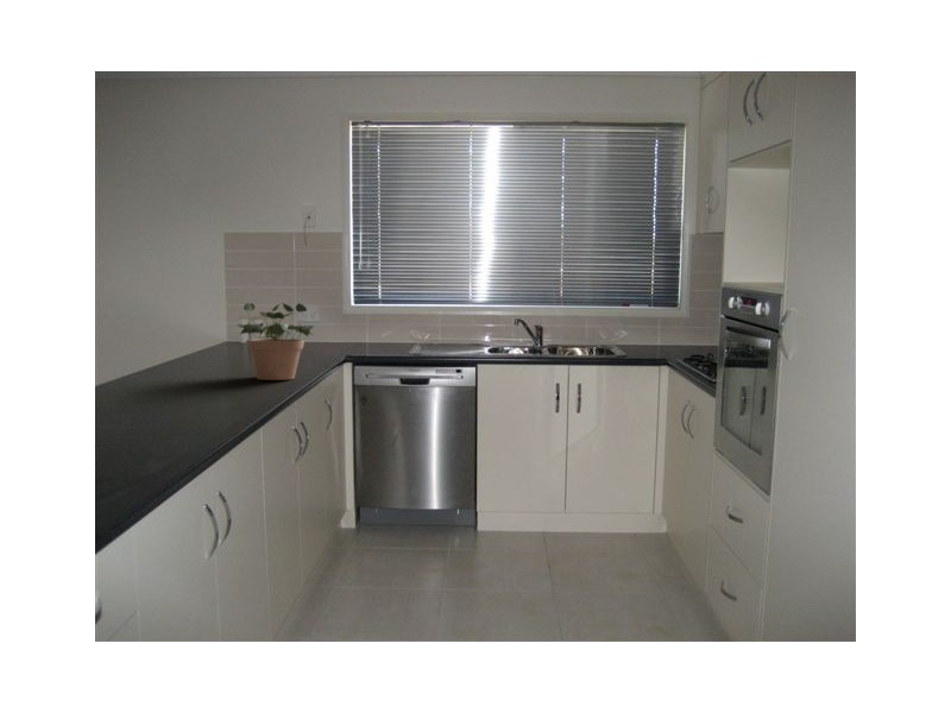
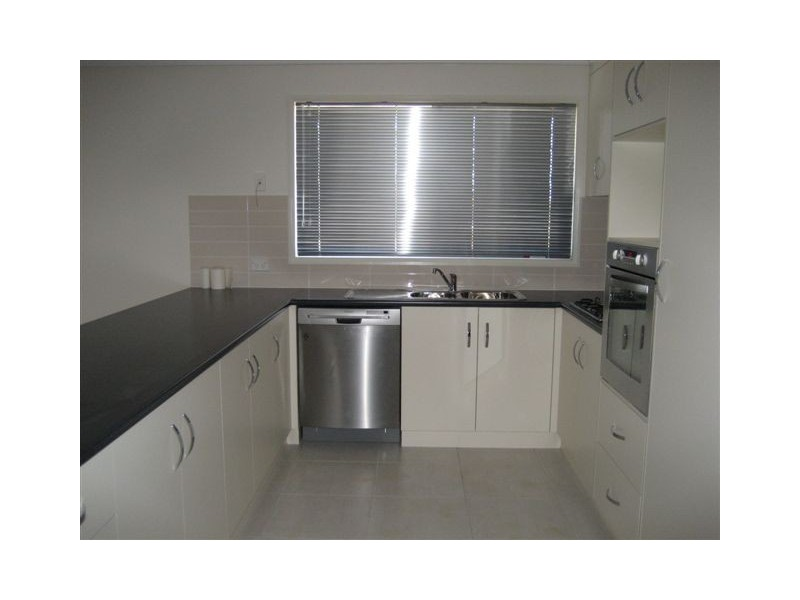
- potted plant [235,302,315,381]
